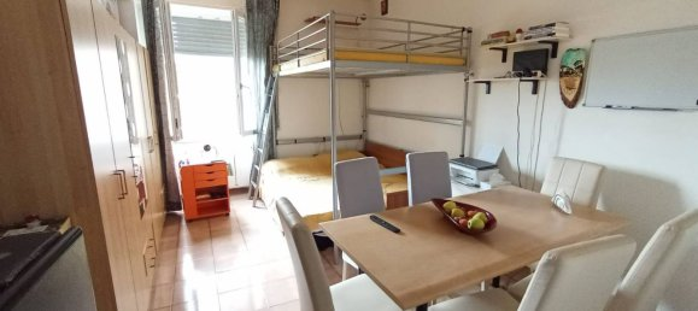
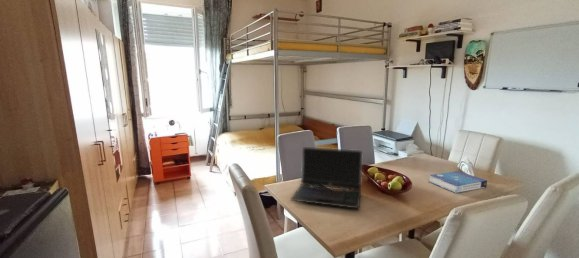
+ laptop computer [289,146,364,210]
+ book [428,170,488,194]
